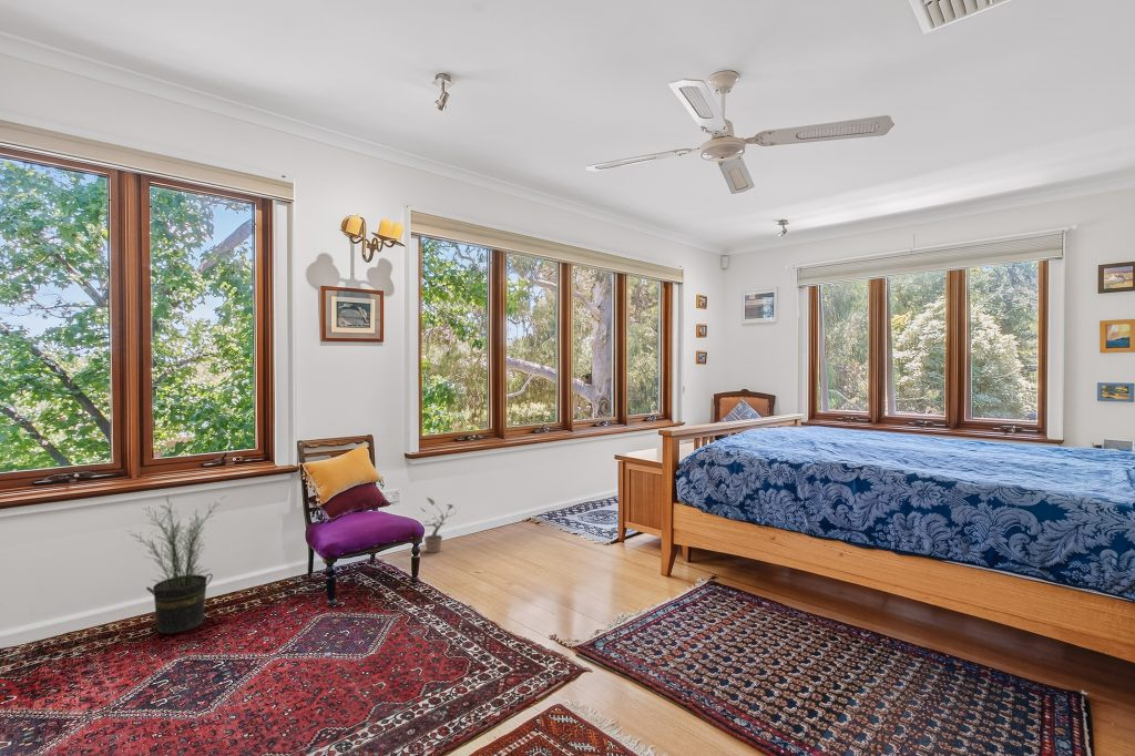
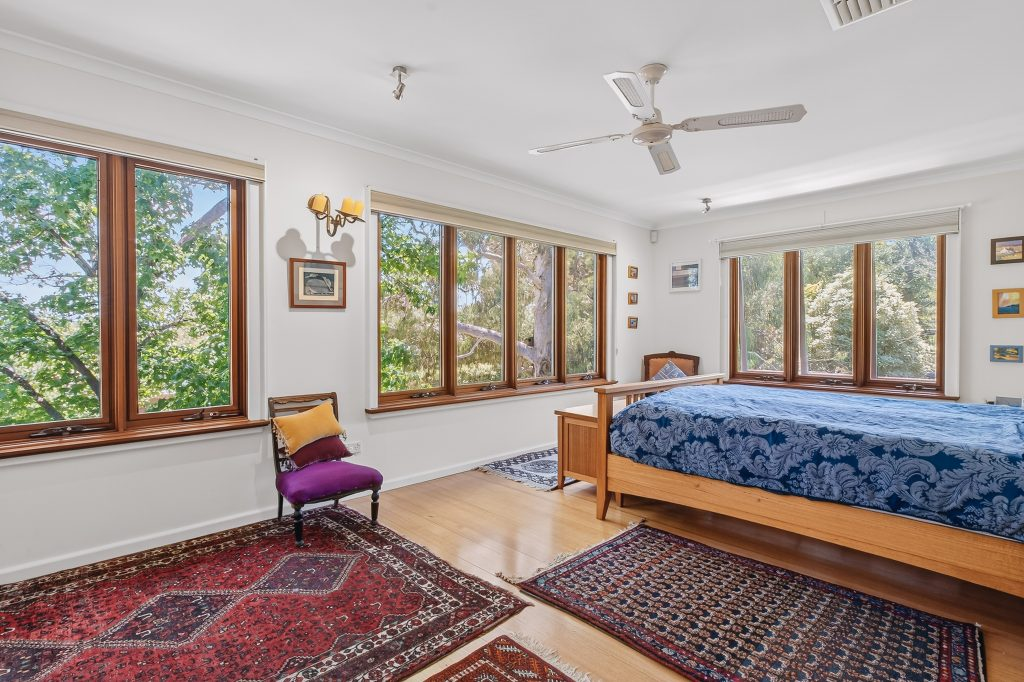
- potted plant [127,494,228,635]
- potted plant [419,496,458,554]
